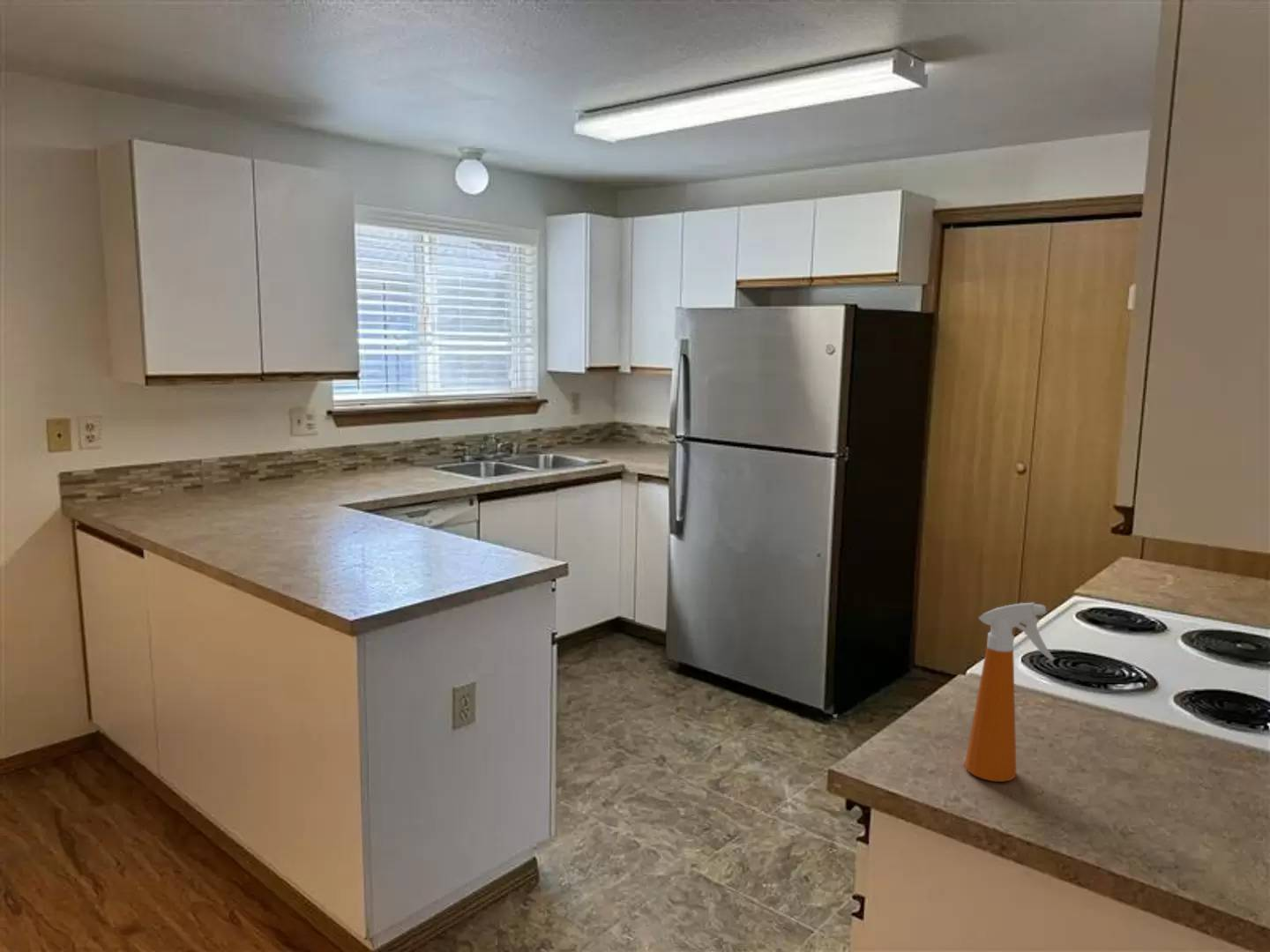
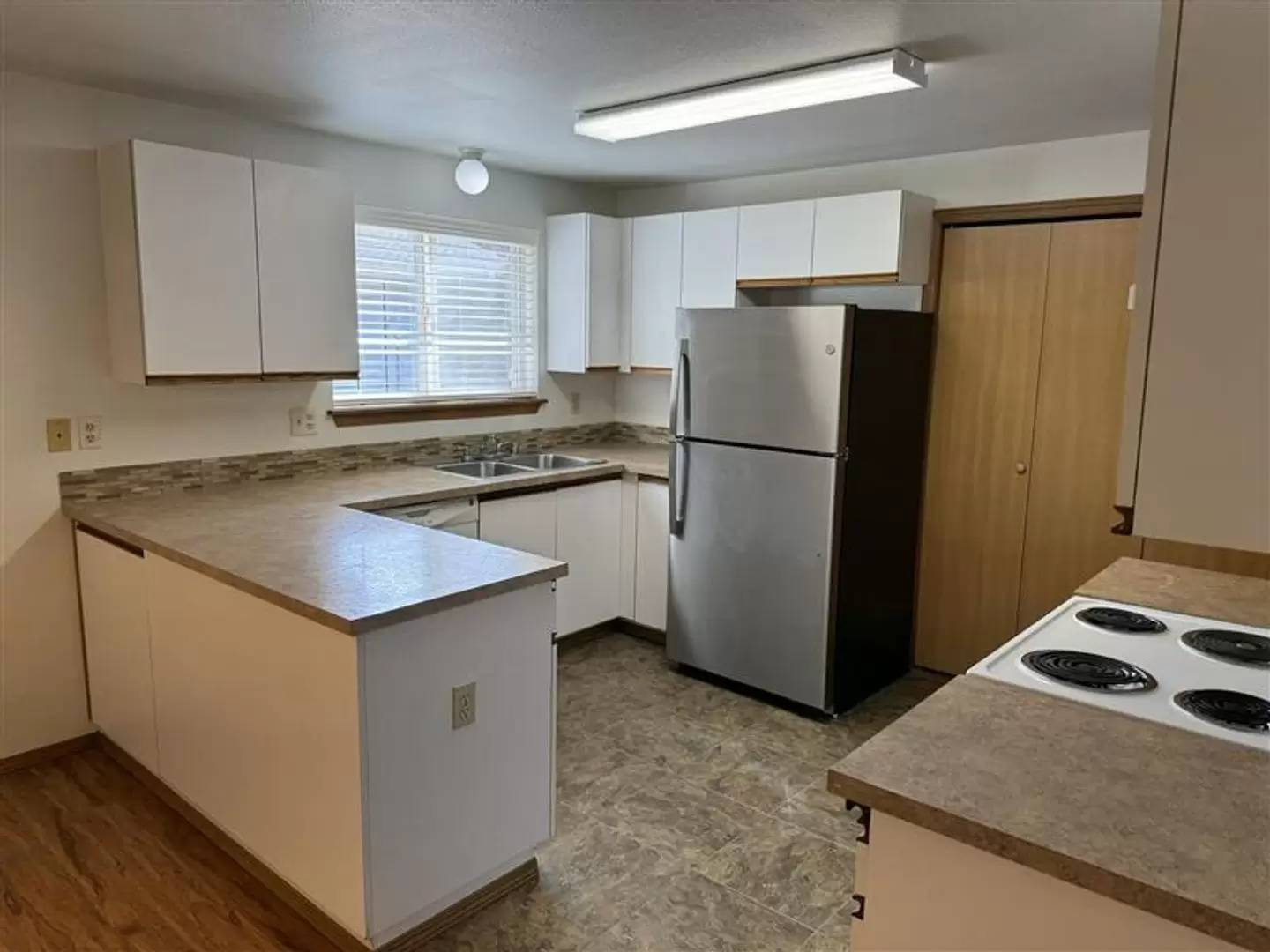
- spray bottle [964,601,1055,783]
